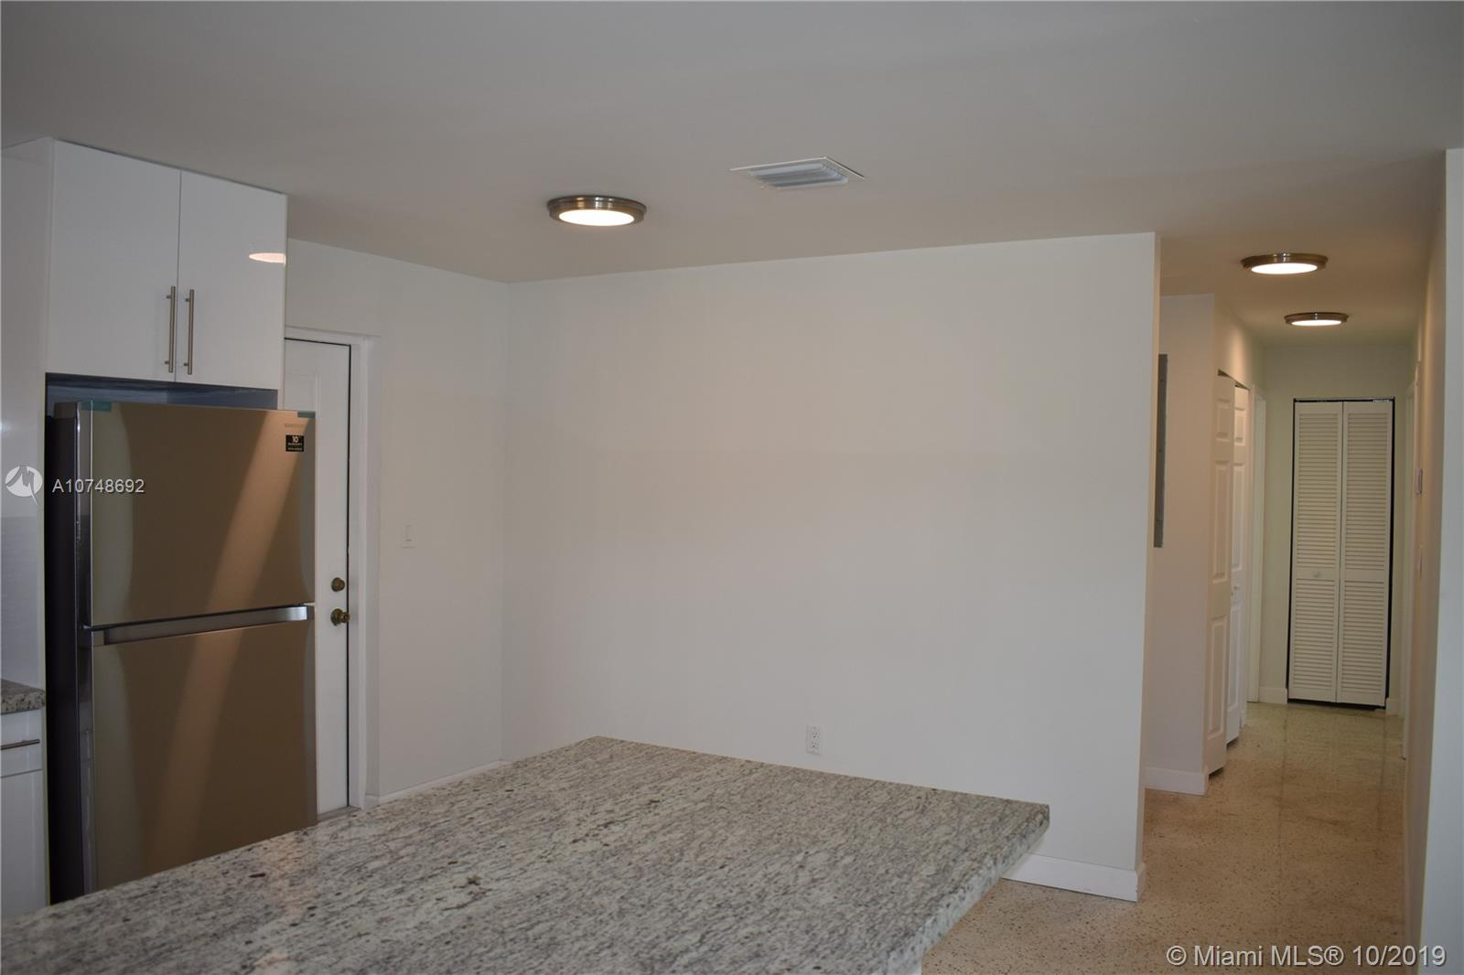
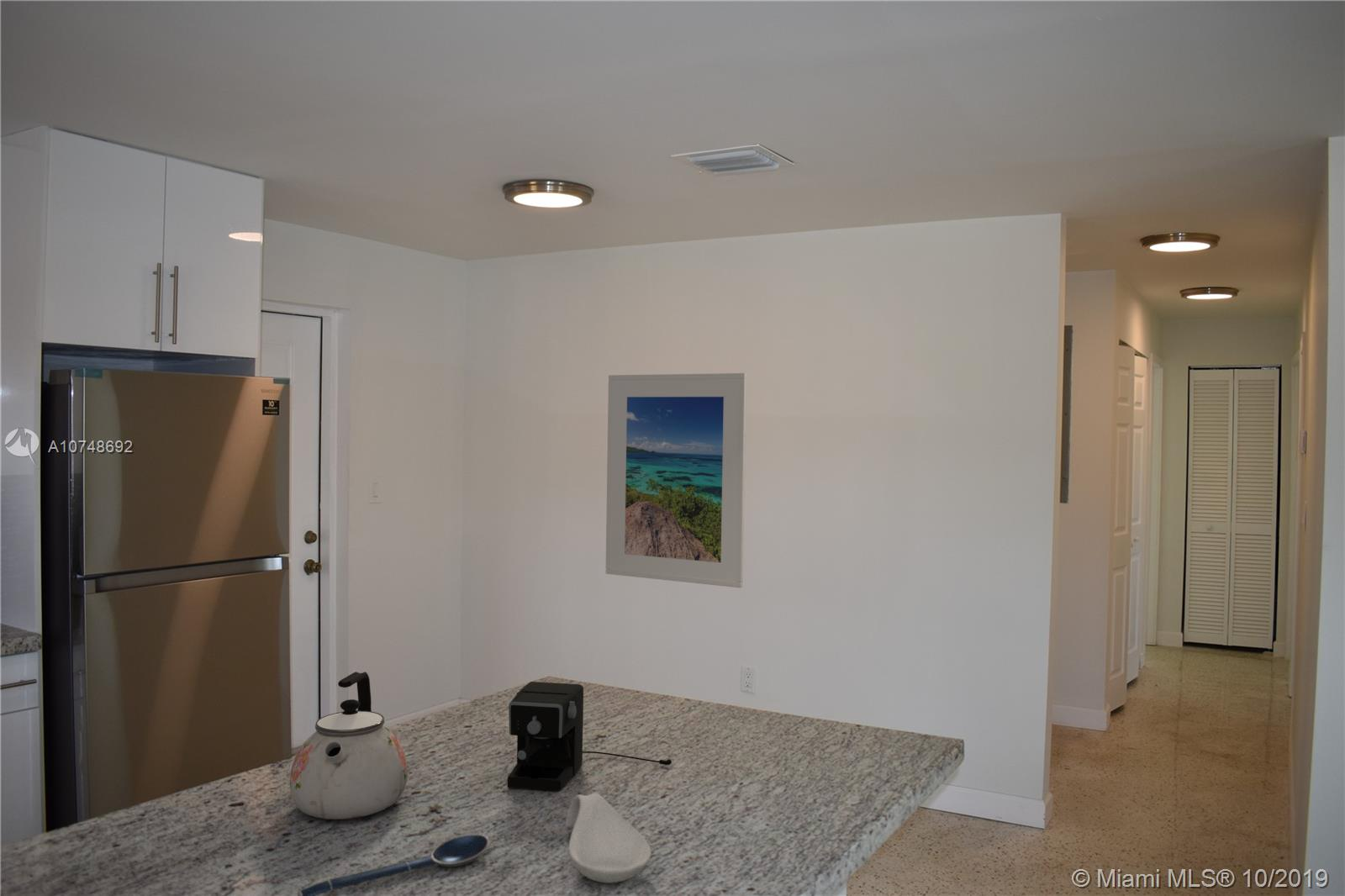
+ spoon rest [565,792,651,884]
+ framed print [605,372,747,588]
+ spoon [297,833,490,896]
+ coffee maker [507,681,673,792]
+ kettle [289,671,409,820]
